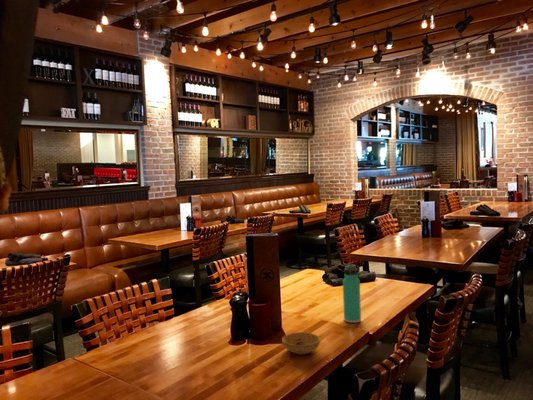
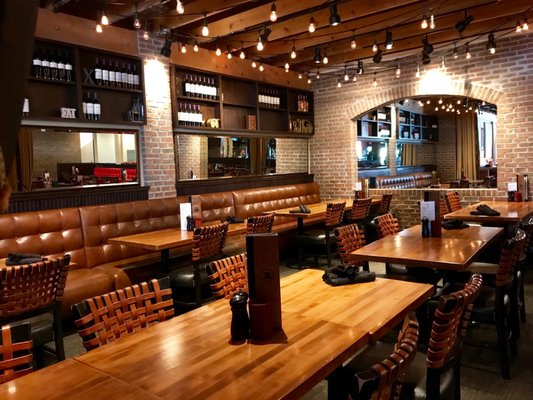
- bowl [281,331,321,355]
- thermos bottle [342,263,362,324]
